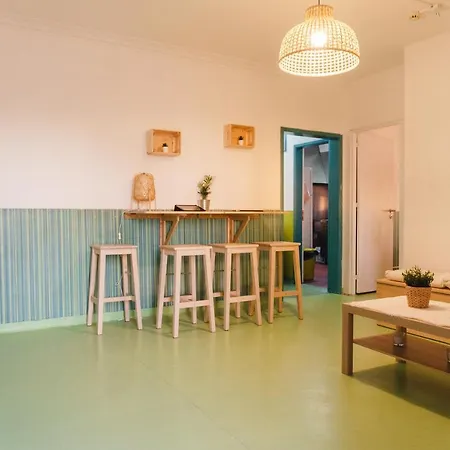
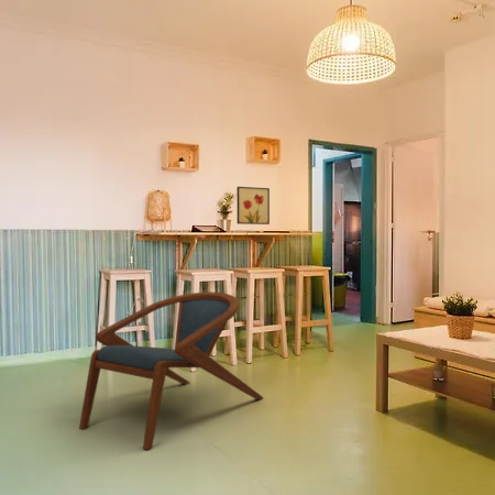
+ wall art [235,186,271,226]
+ armchair [78,292,264,451]
